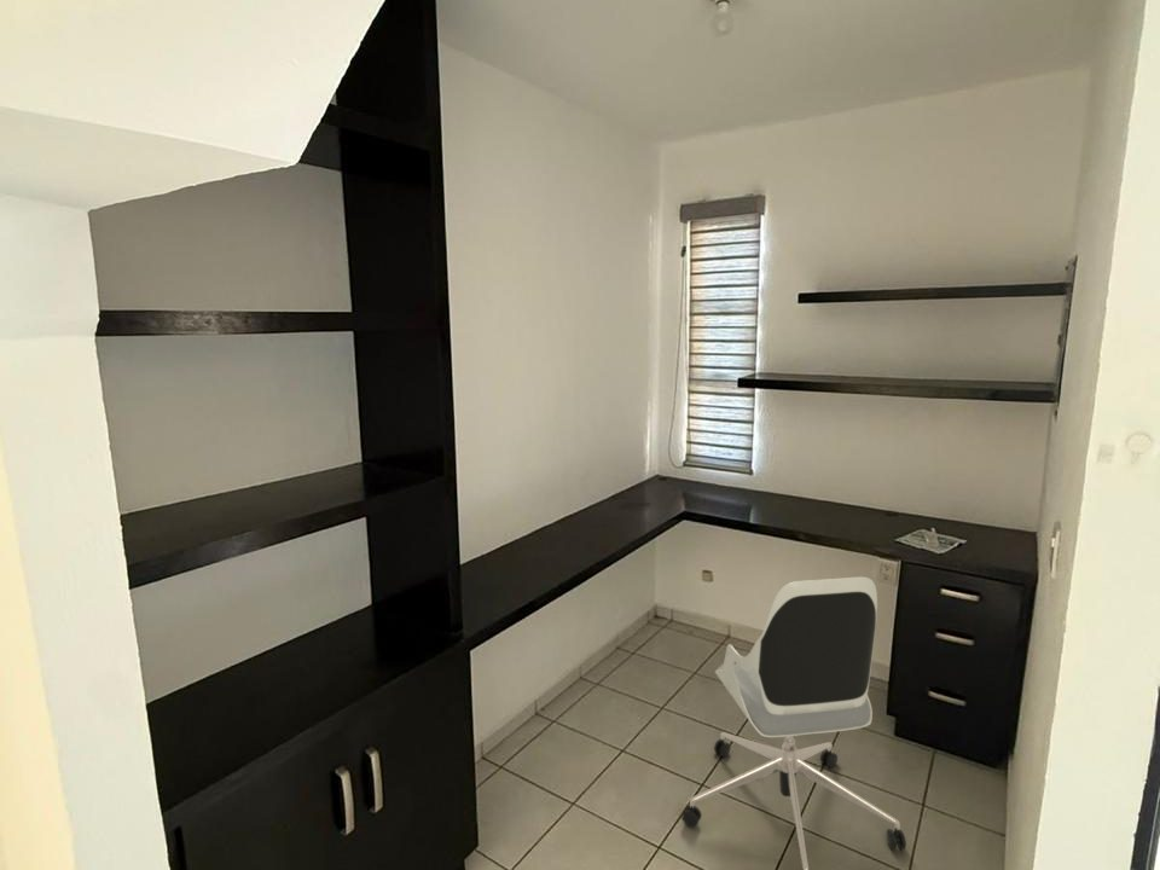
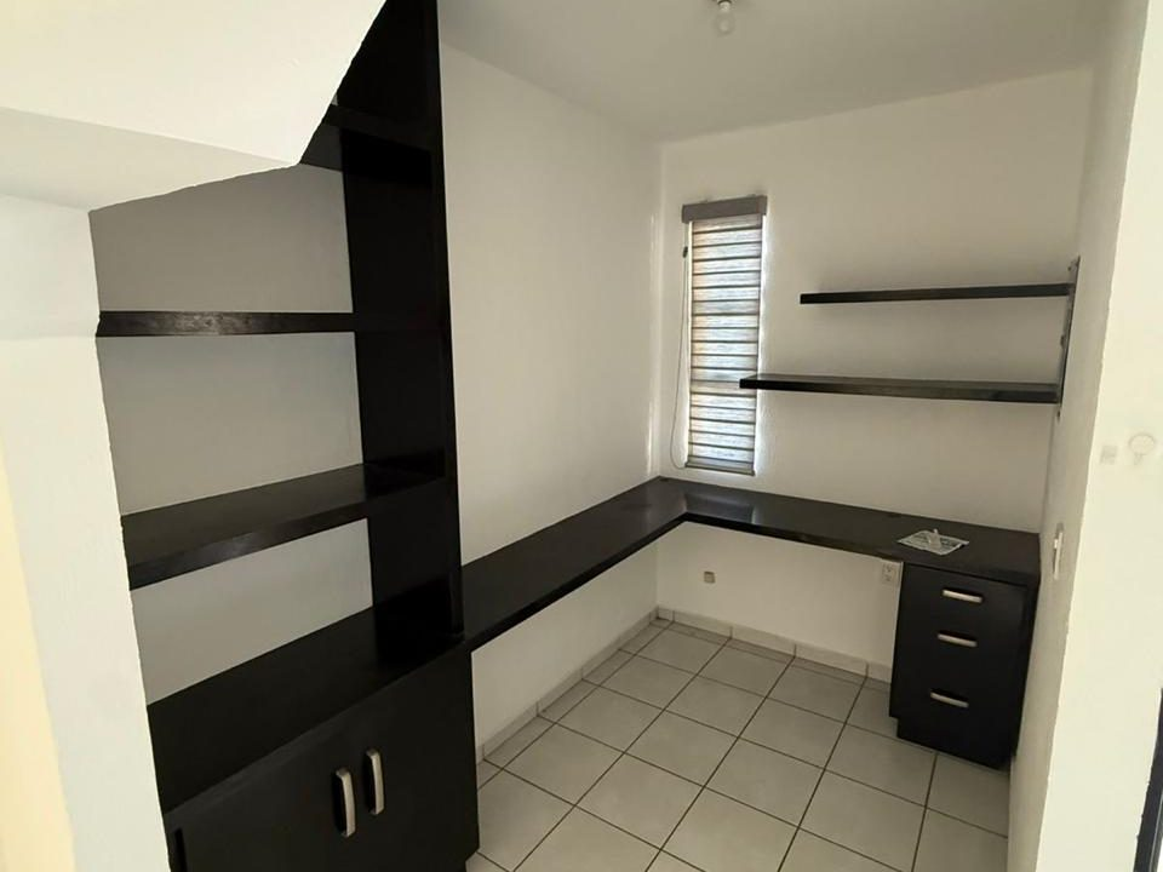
- office chair [682,576,907,870]
